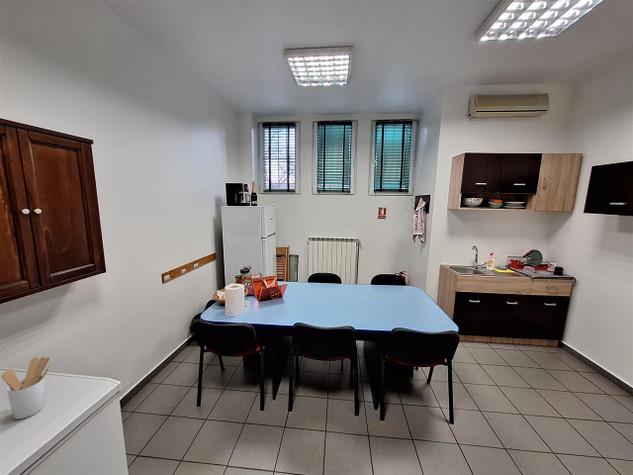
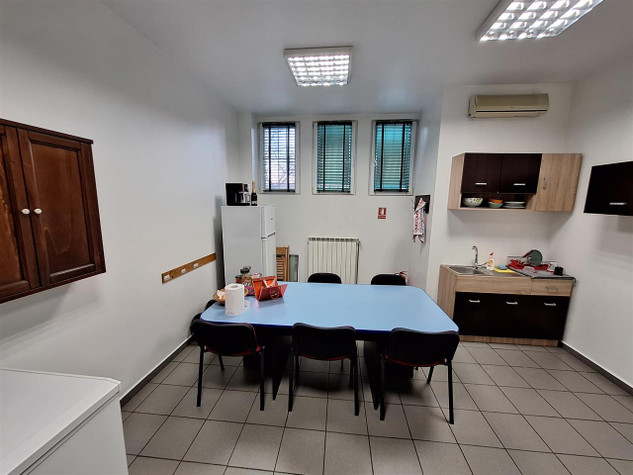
- utensil holder [0,356,51,420]
